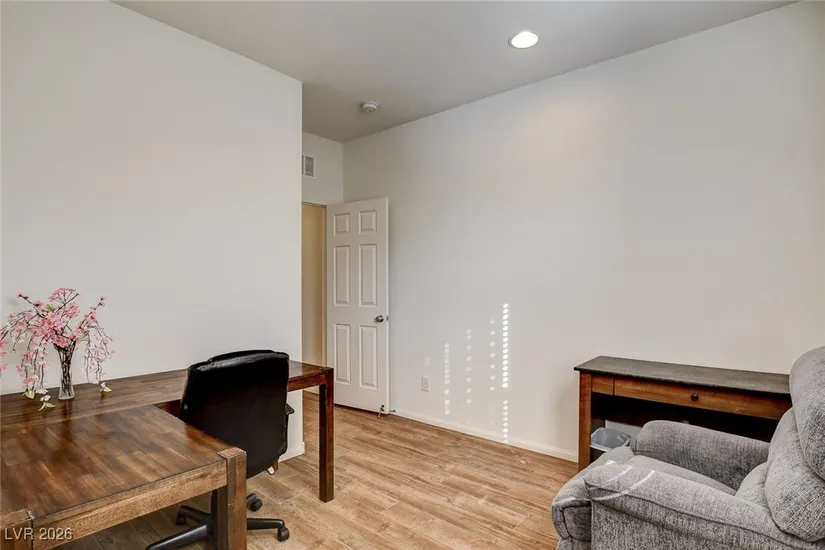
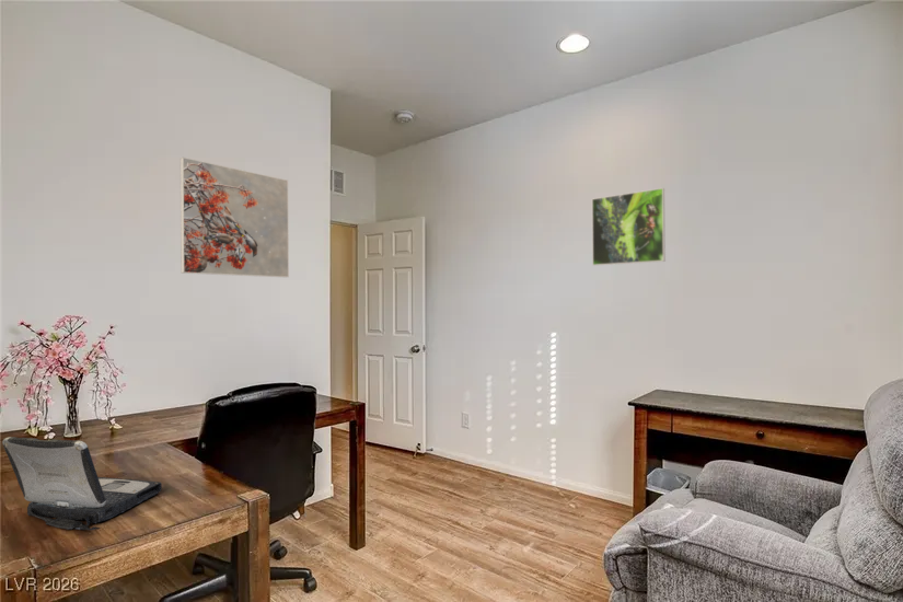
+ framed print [180,157,290,278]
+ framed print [591,187,667,267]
+ laptop [1,436,163,531]
